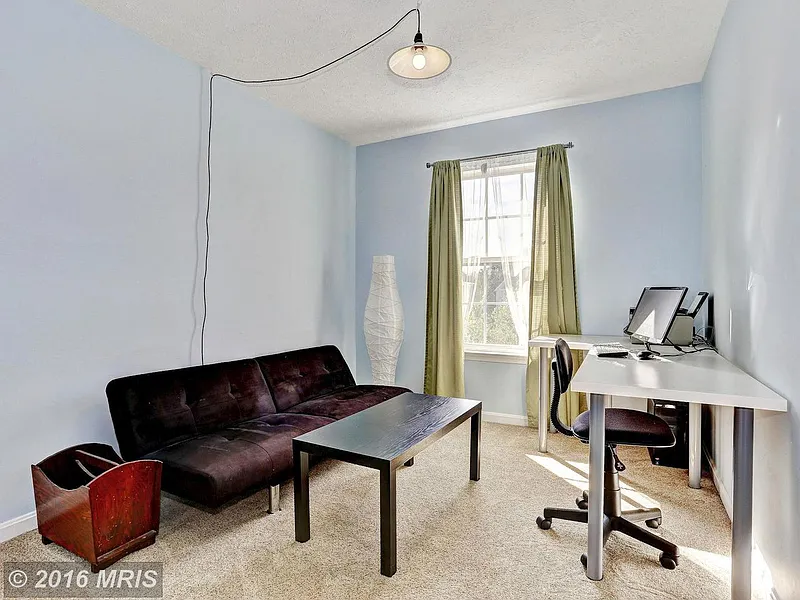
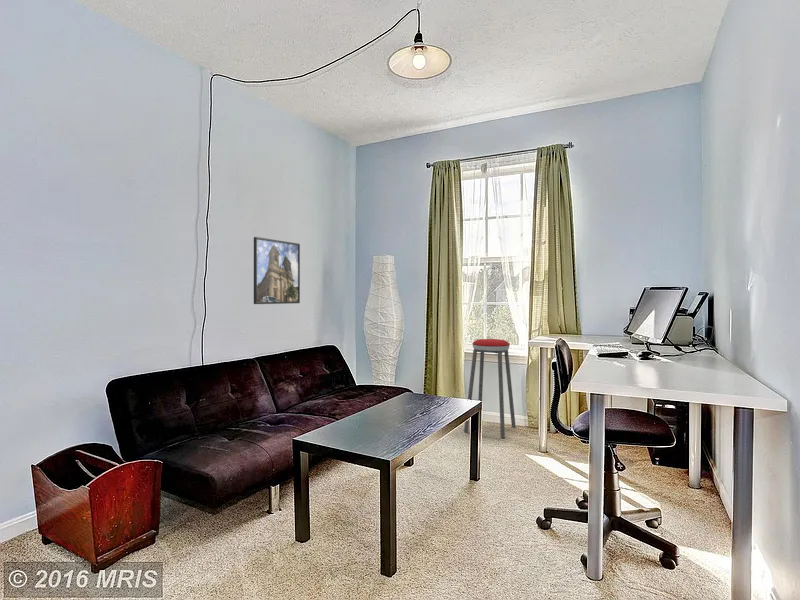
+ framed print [253,236,301,305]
+ music stool [463,338,517,439]
